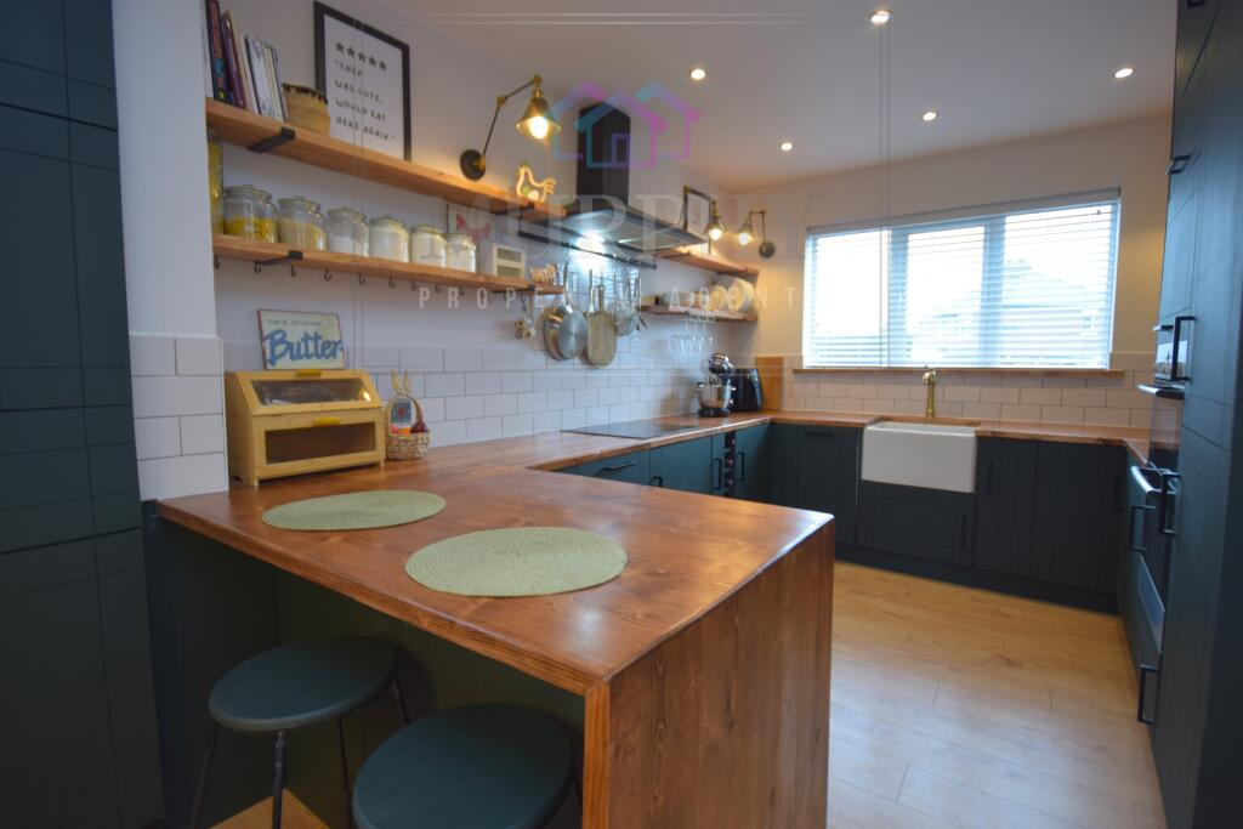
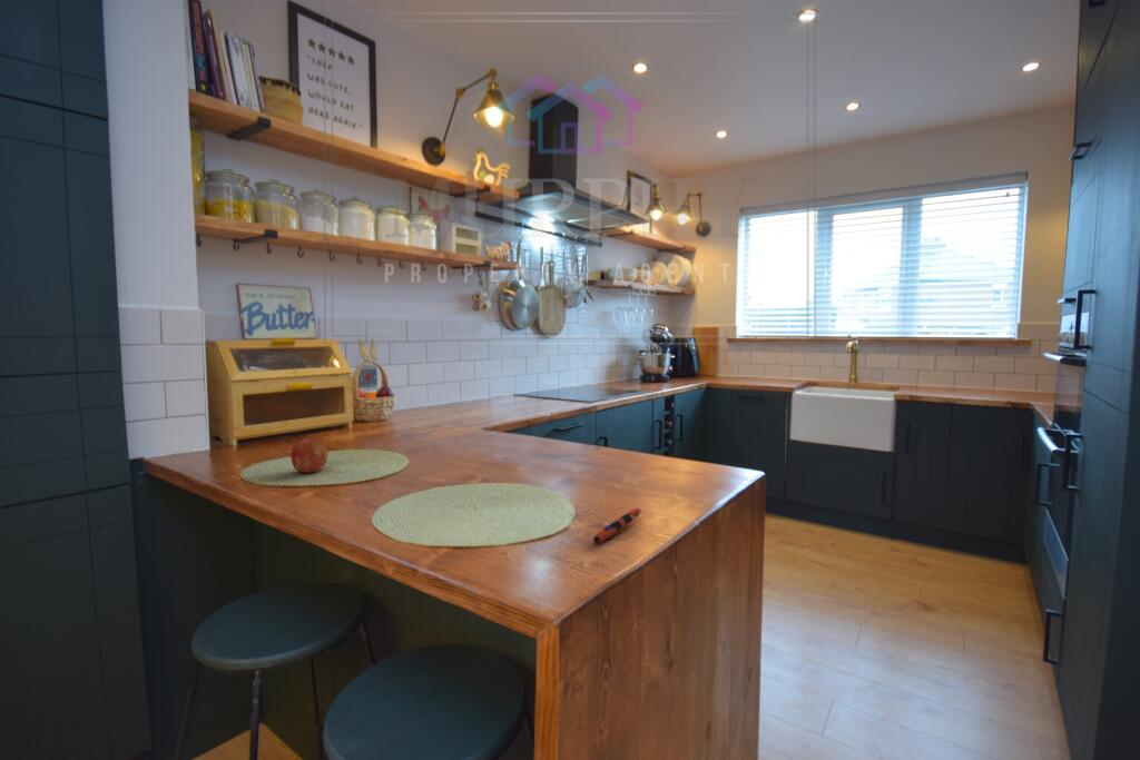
+ pen [592,507,642,544]
+ fruit [289,436,328,474]
